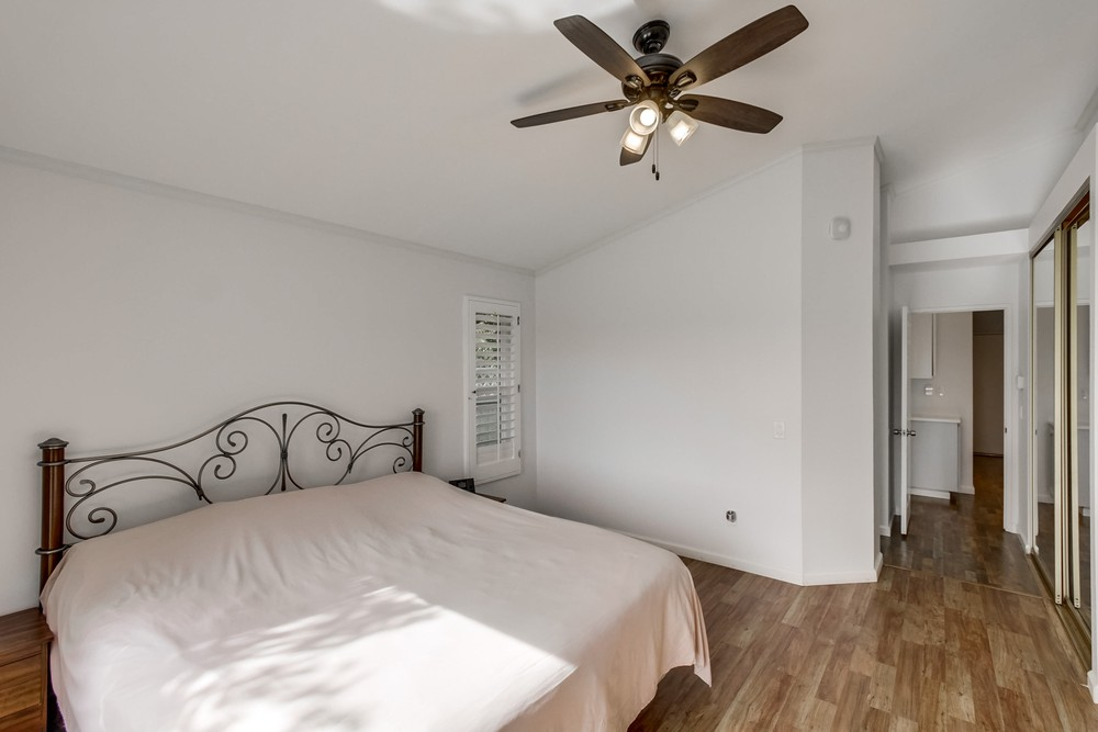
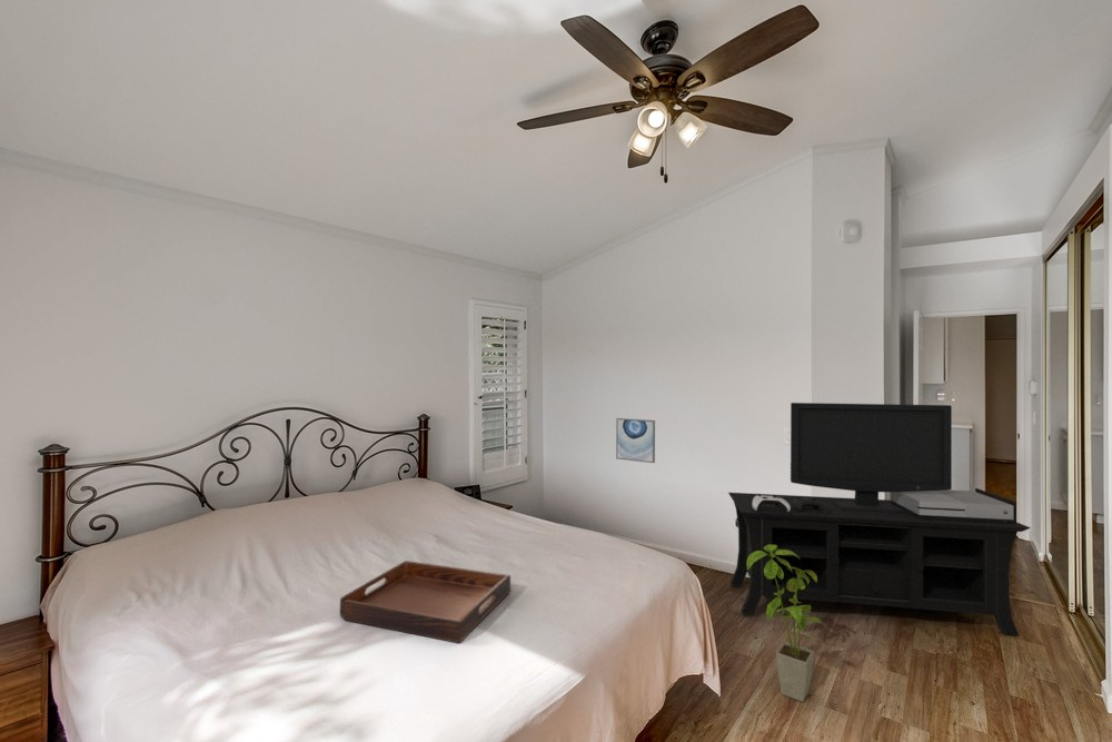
+ serving tray [339,560,512,644]
+ media console [727,402,1032,637]
+ house plant [746,544,822,703]
+ wall art [615,417,656,464]
